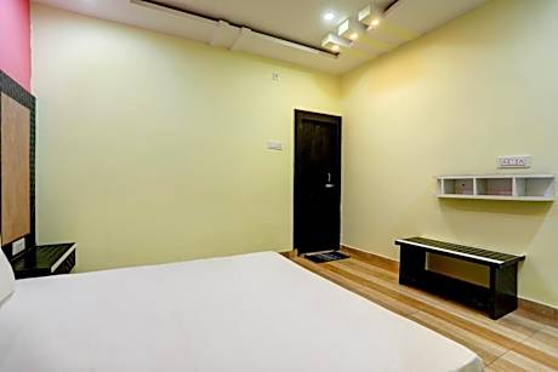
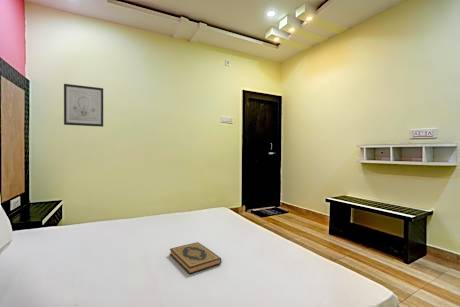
+ wall art [63,83,104,128]
+ hardback book [169,241,222,275]
